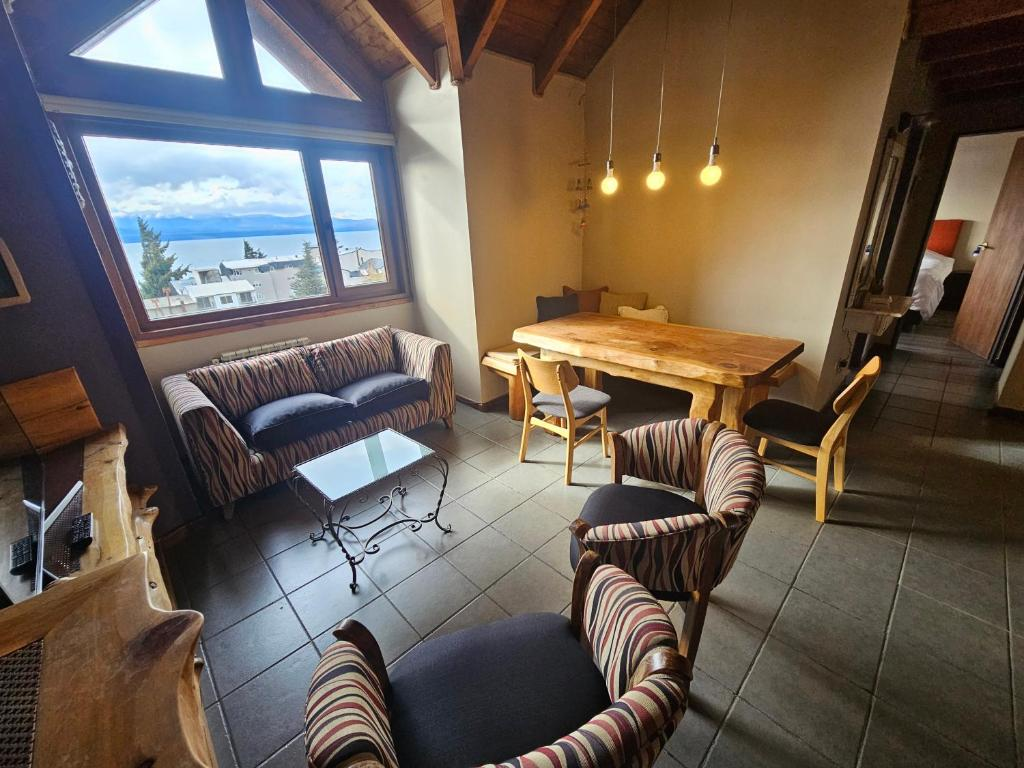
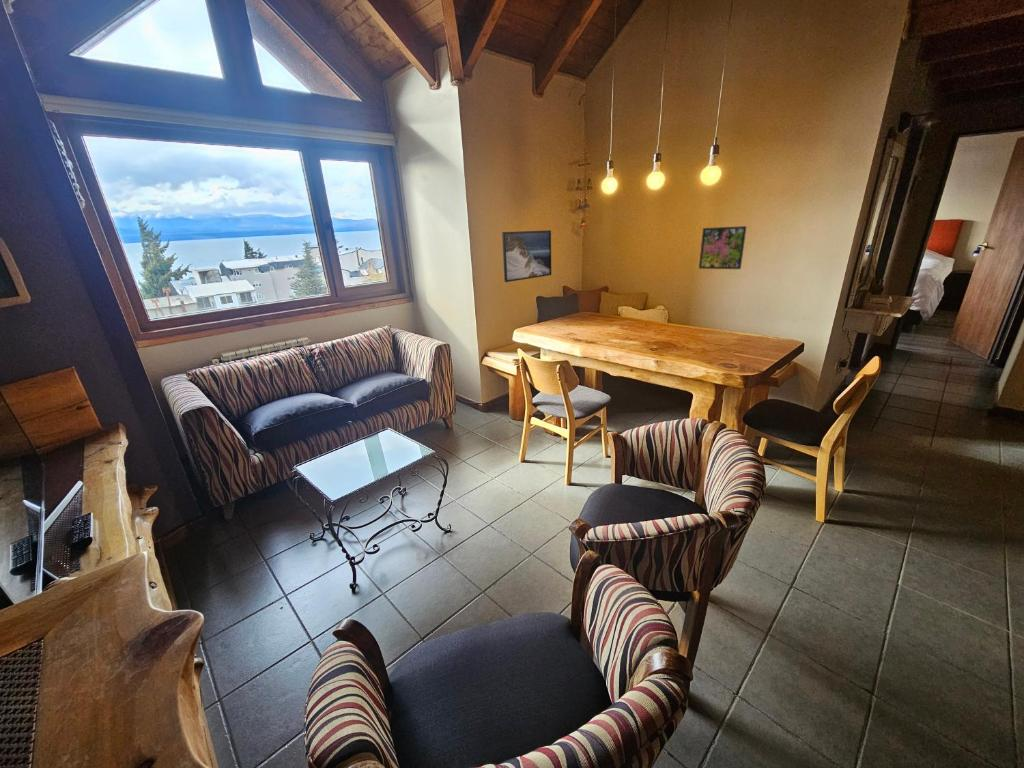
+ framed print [501,229,552,283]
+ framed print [698,225,748,270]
